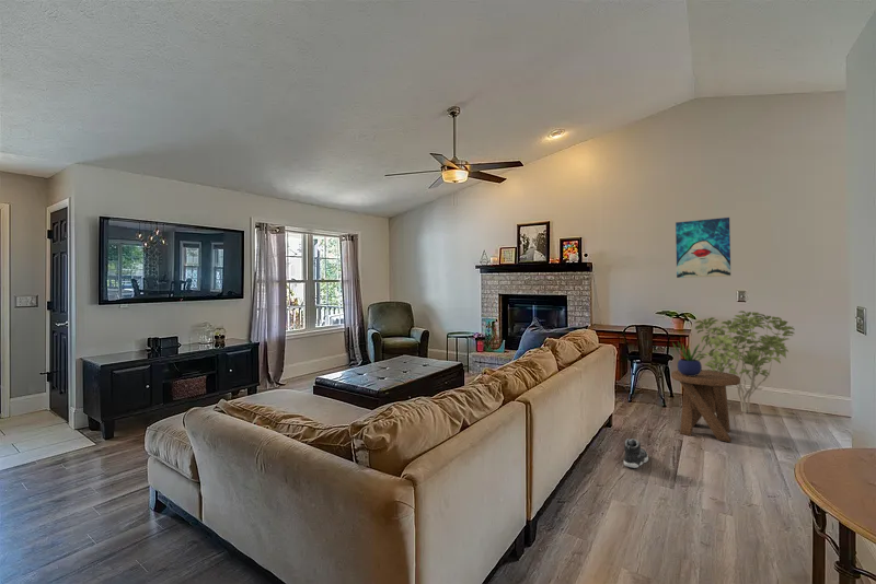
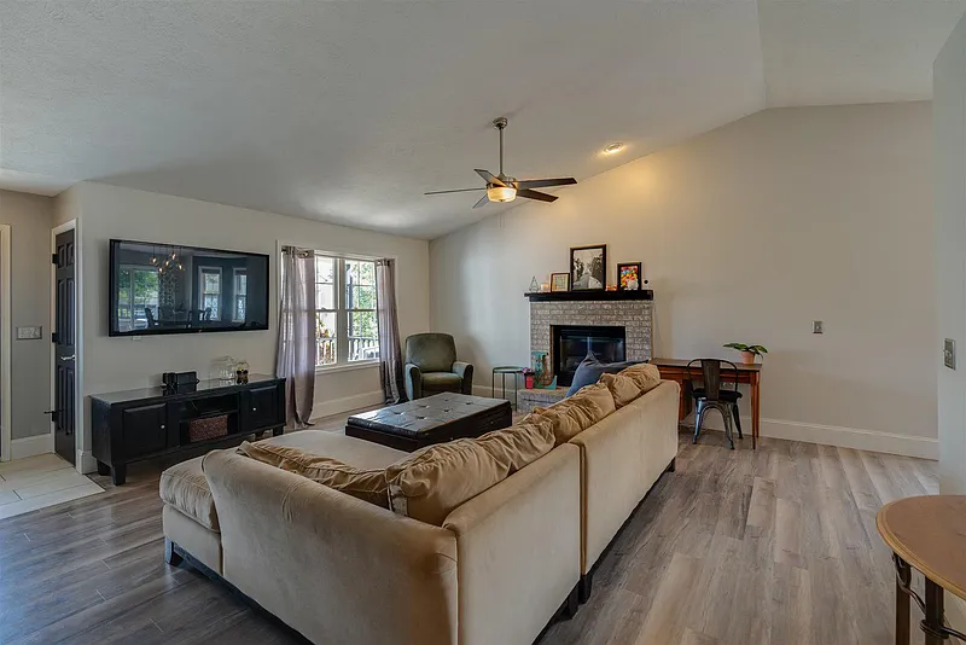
- shrub [694,309,796,414]
- music stool [670,369,741,443]
- sneaker [623,437,649,469]
- potted plant [671,341,706,376]
- wall art [675,217,731,279]
